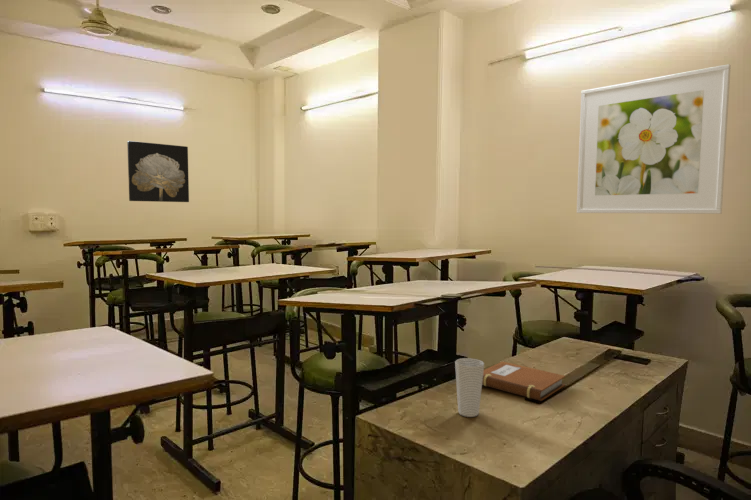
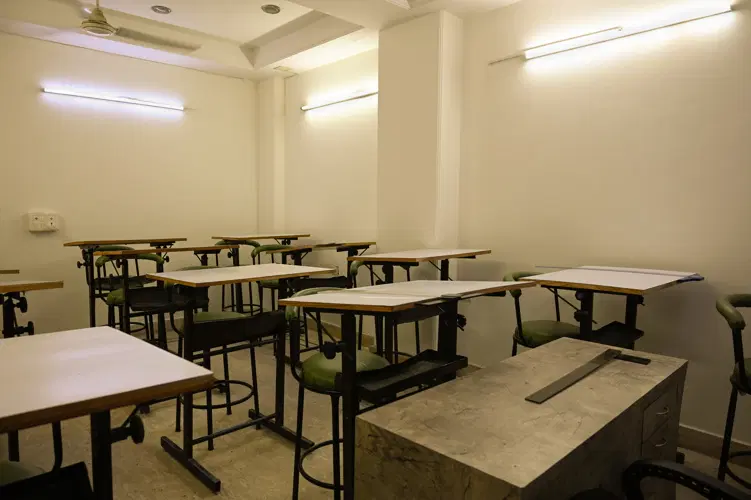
- cup [454,357,485,418]
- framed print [576,63,732,215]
- notebook [482,360,566,402]
- wall art [126,140,190,203]
